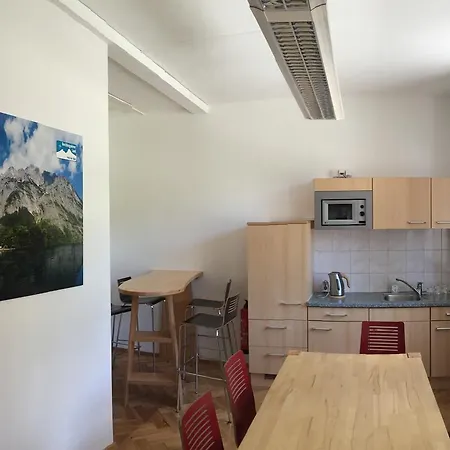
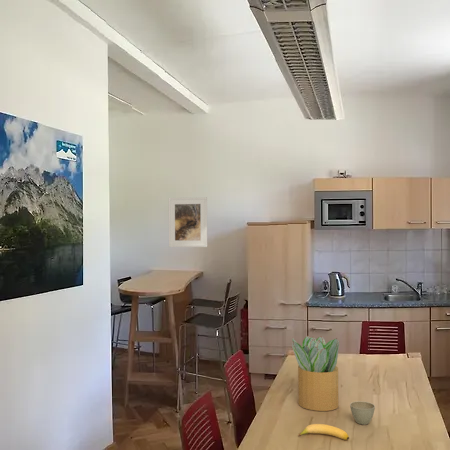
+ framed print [168,196,208,248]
+ banana [297,423,350,441]
+ potted plant [291,335,340,412]
+ flower pot [349,400,376,425]
